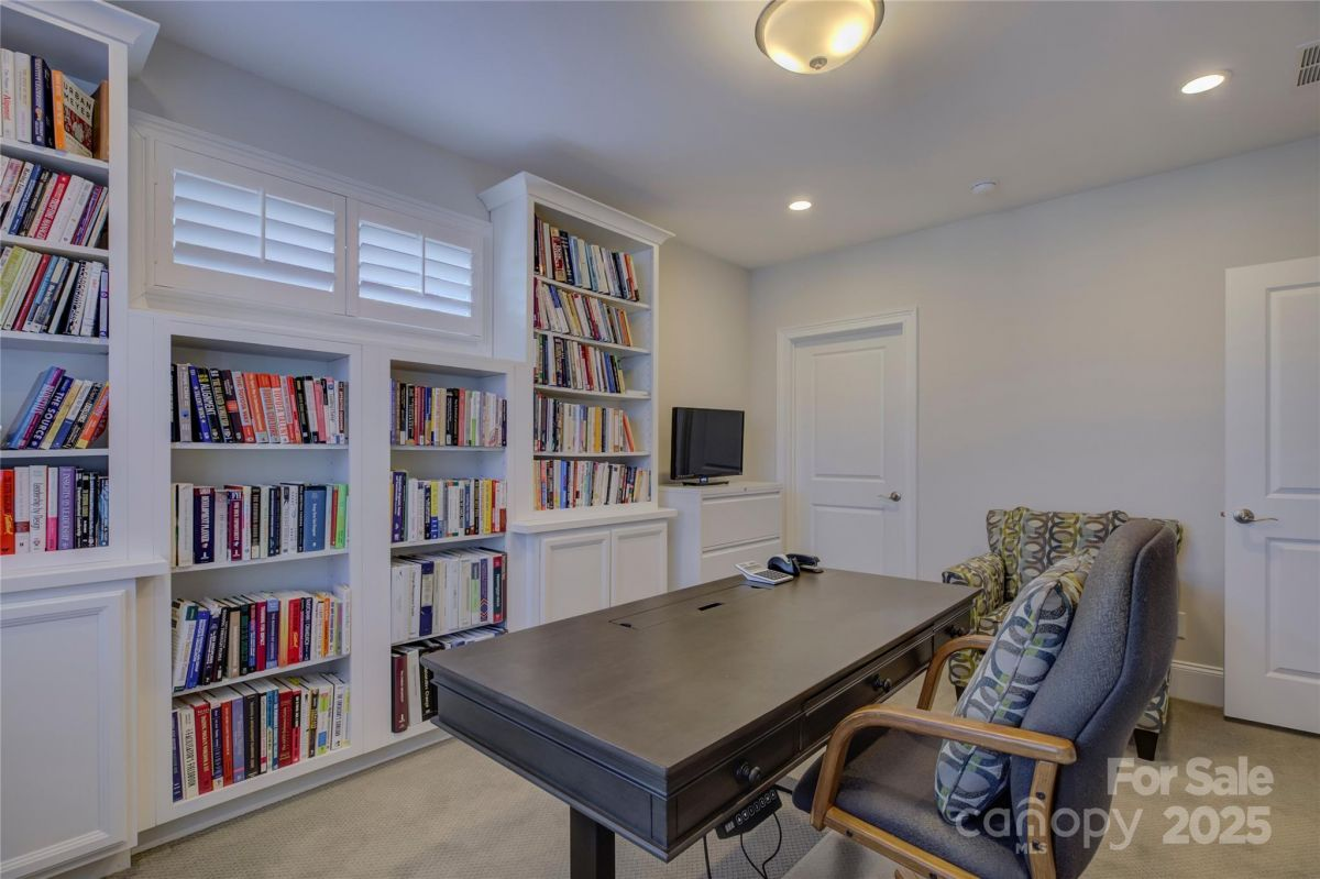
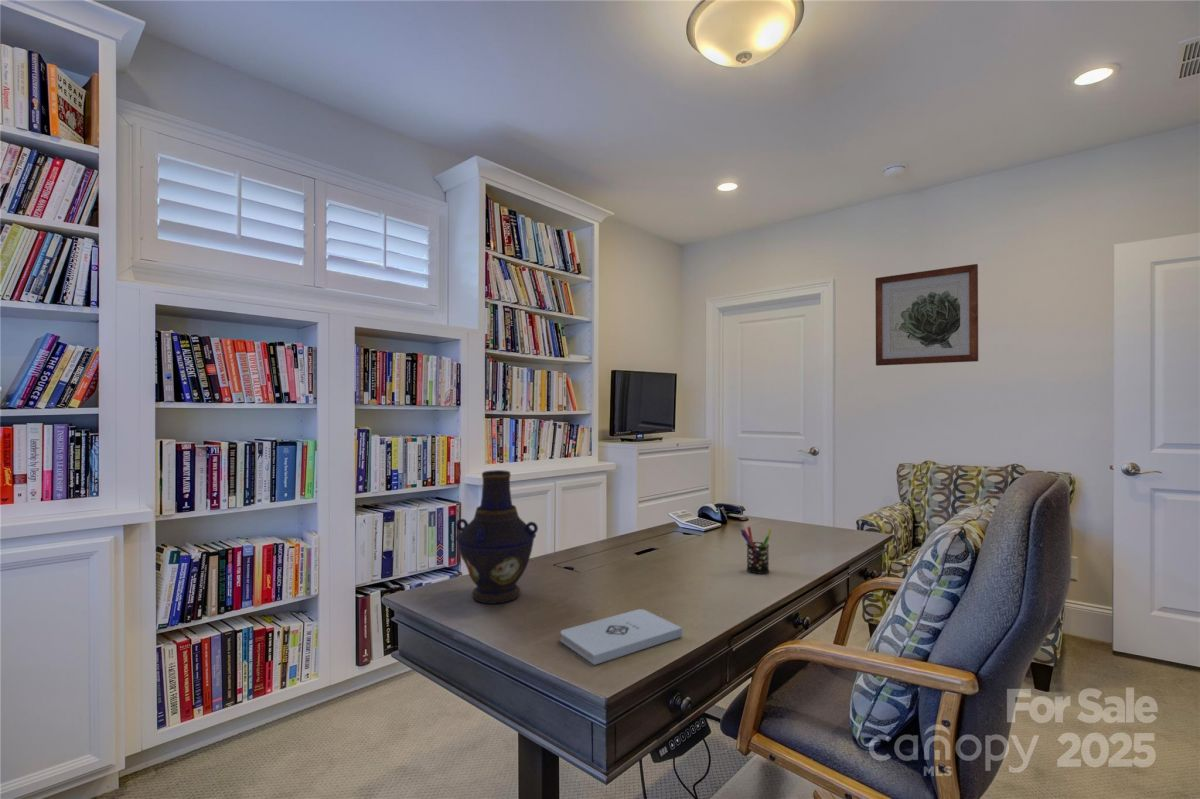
+ wall art [874,263,979,367]
+ notepad [560,608,683,666]
+ pen holder [739,525,772,575]
+ vase [455,469,539,605]
